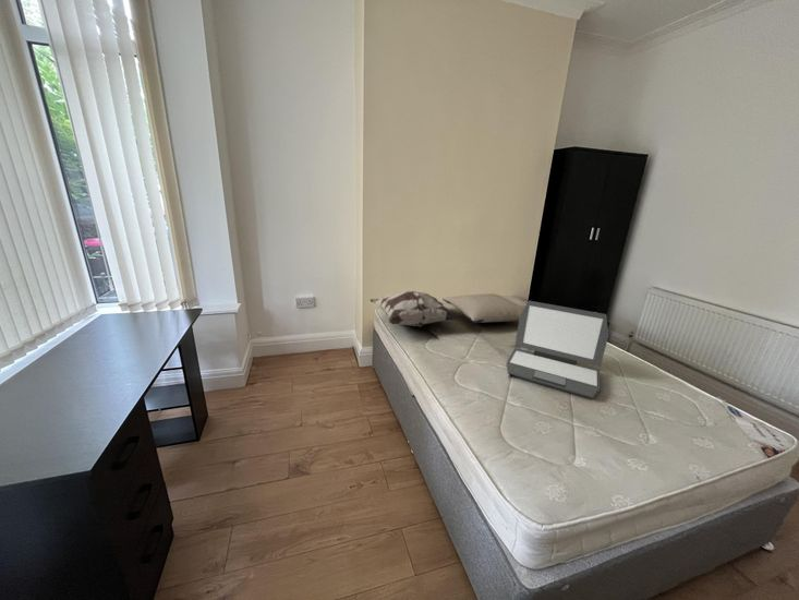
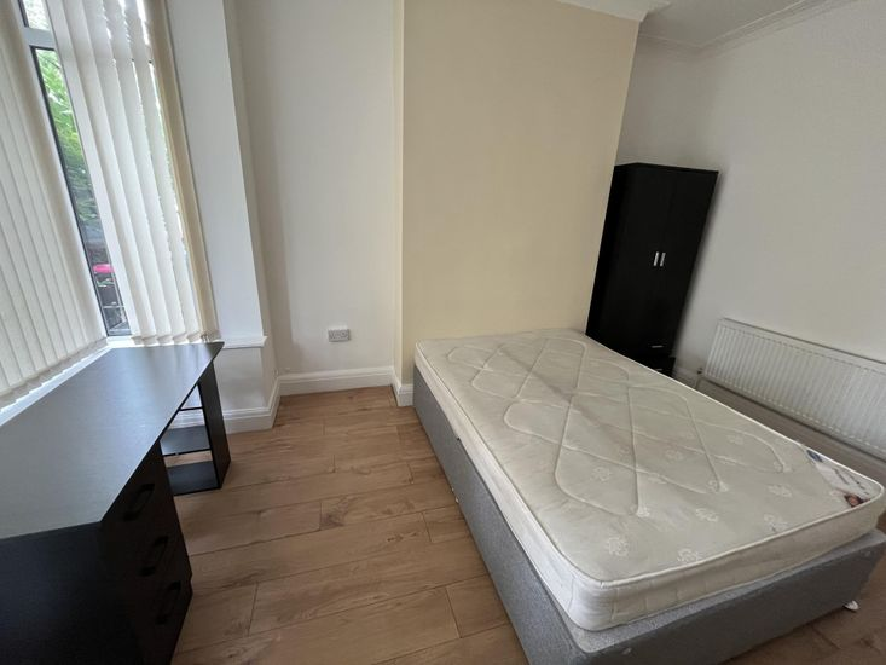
- pillow [441,292,524,324]
- decorative pillow [370,290,460,327]
- laptop [506,300,609,400]
